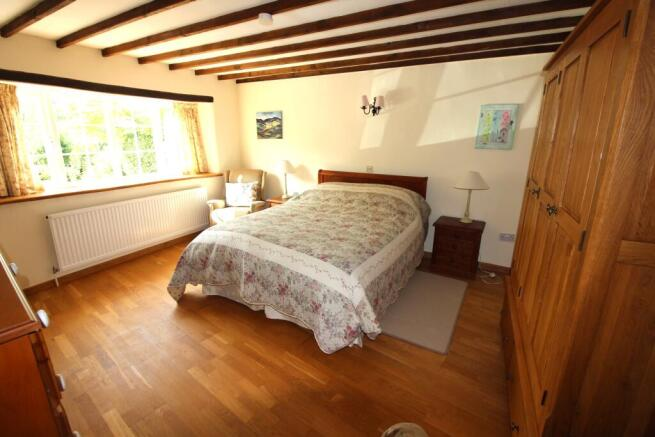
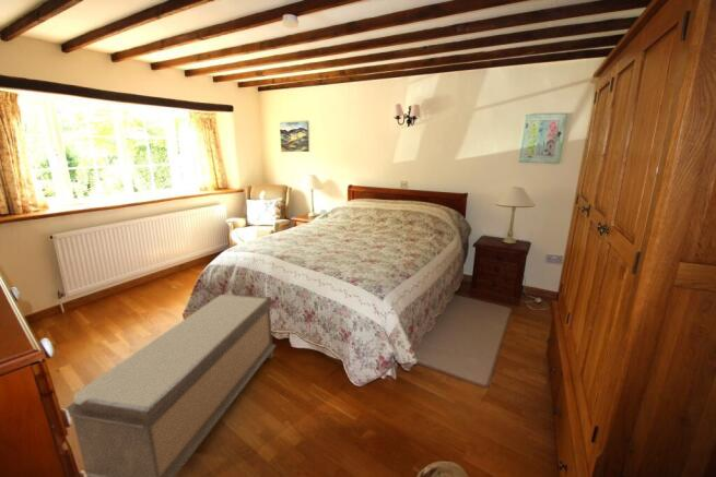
+ bench [63,294,278,477]
